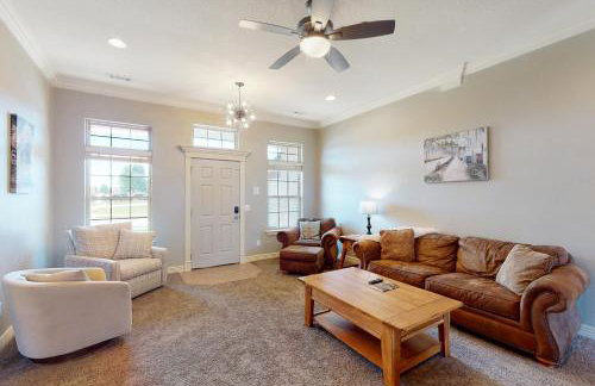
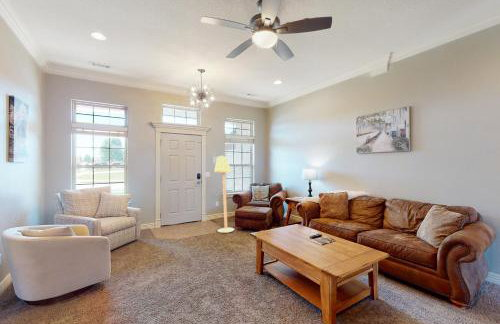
+ floor lamp [213,154,235,234]
